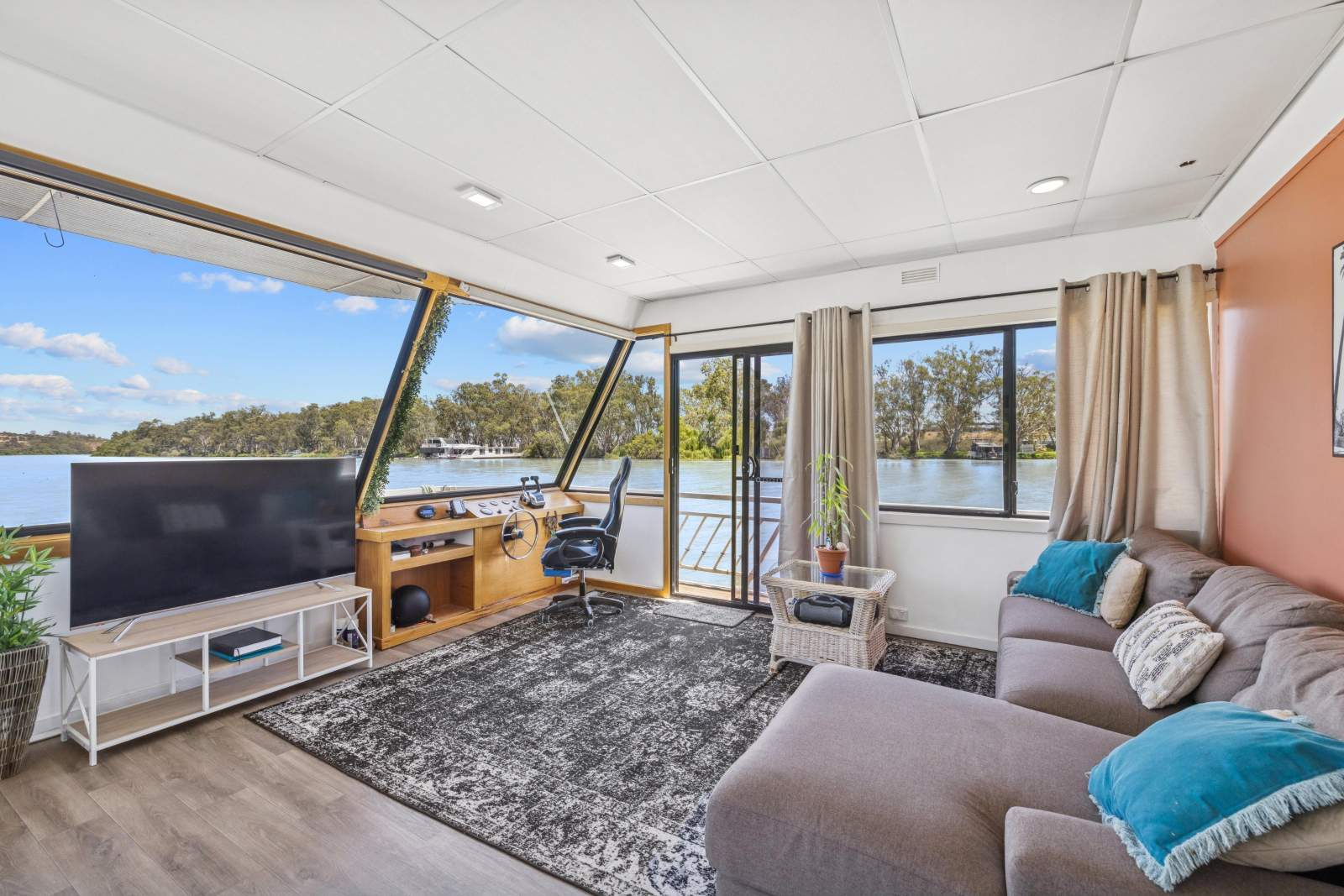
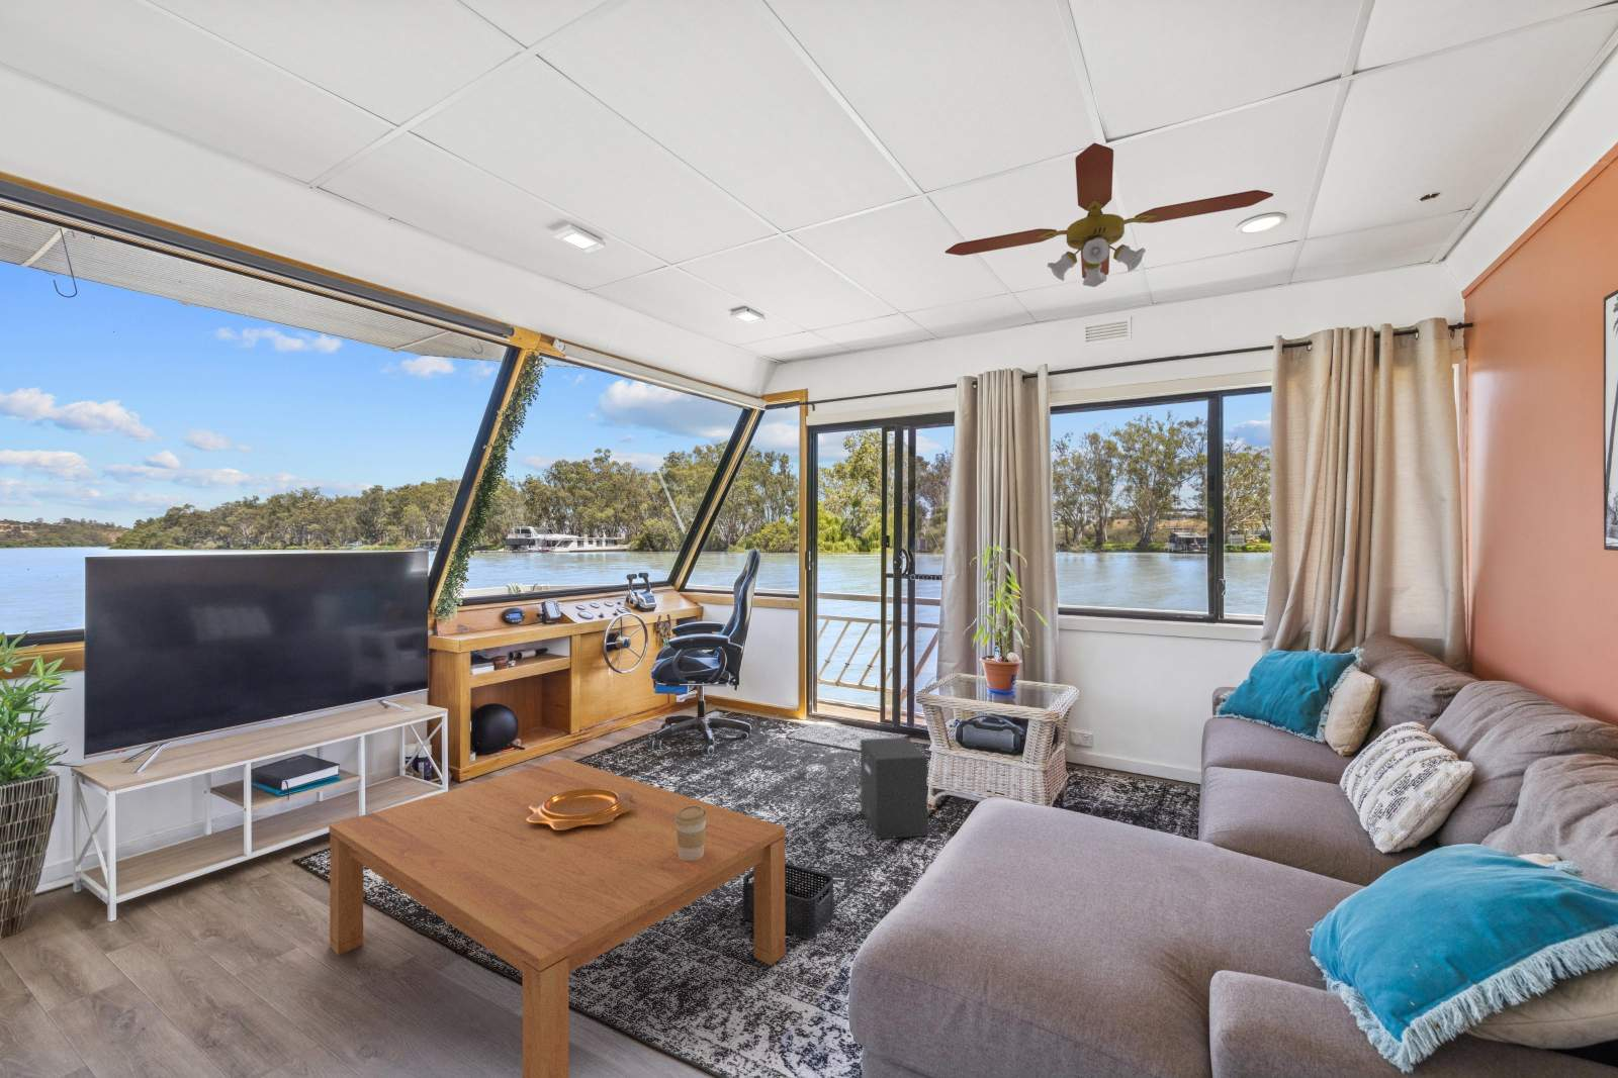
+ coffee cup [674,805,708,860]
+ storage bin [743,861,834,940]
+ coffee table [327,758,787,1078]
+ speaker [860,736,929,841]
+ decorative bowl [526,788,636,830]
+ ceiling fan [945,142,1274,288]
